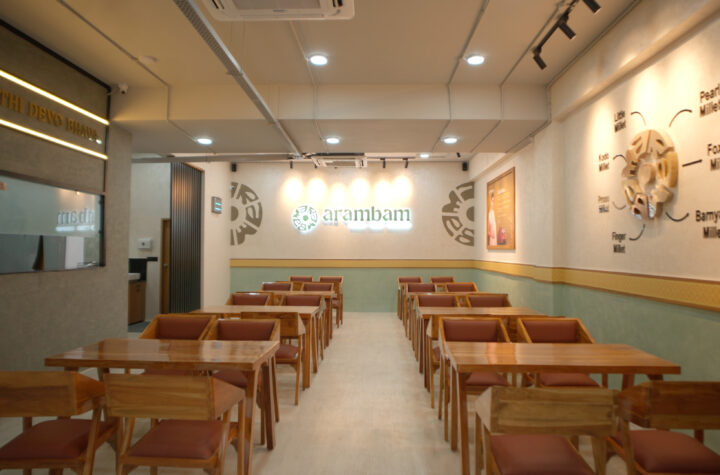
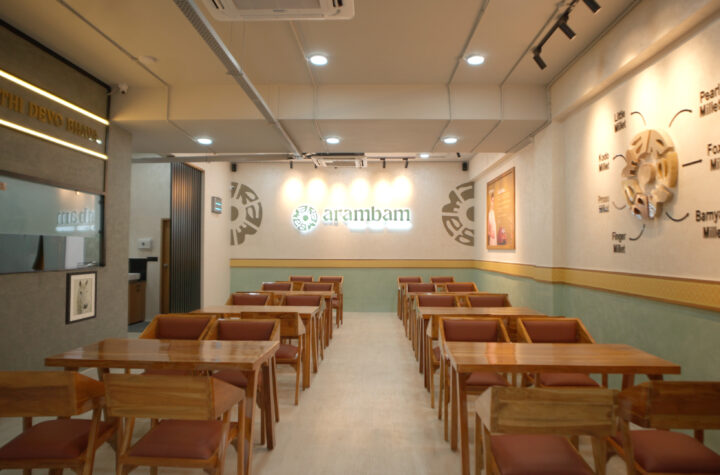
+ wall art [64,270,98,326]
